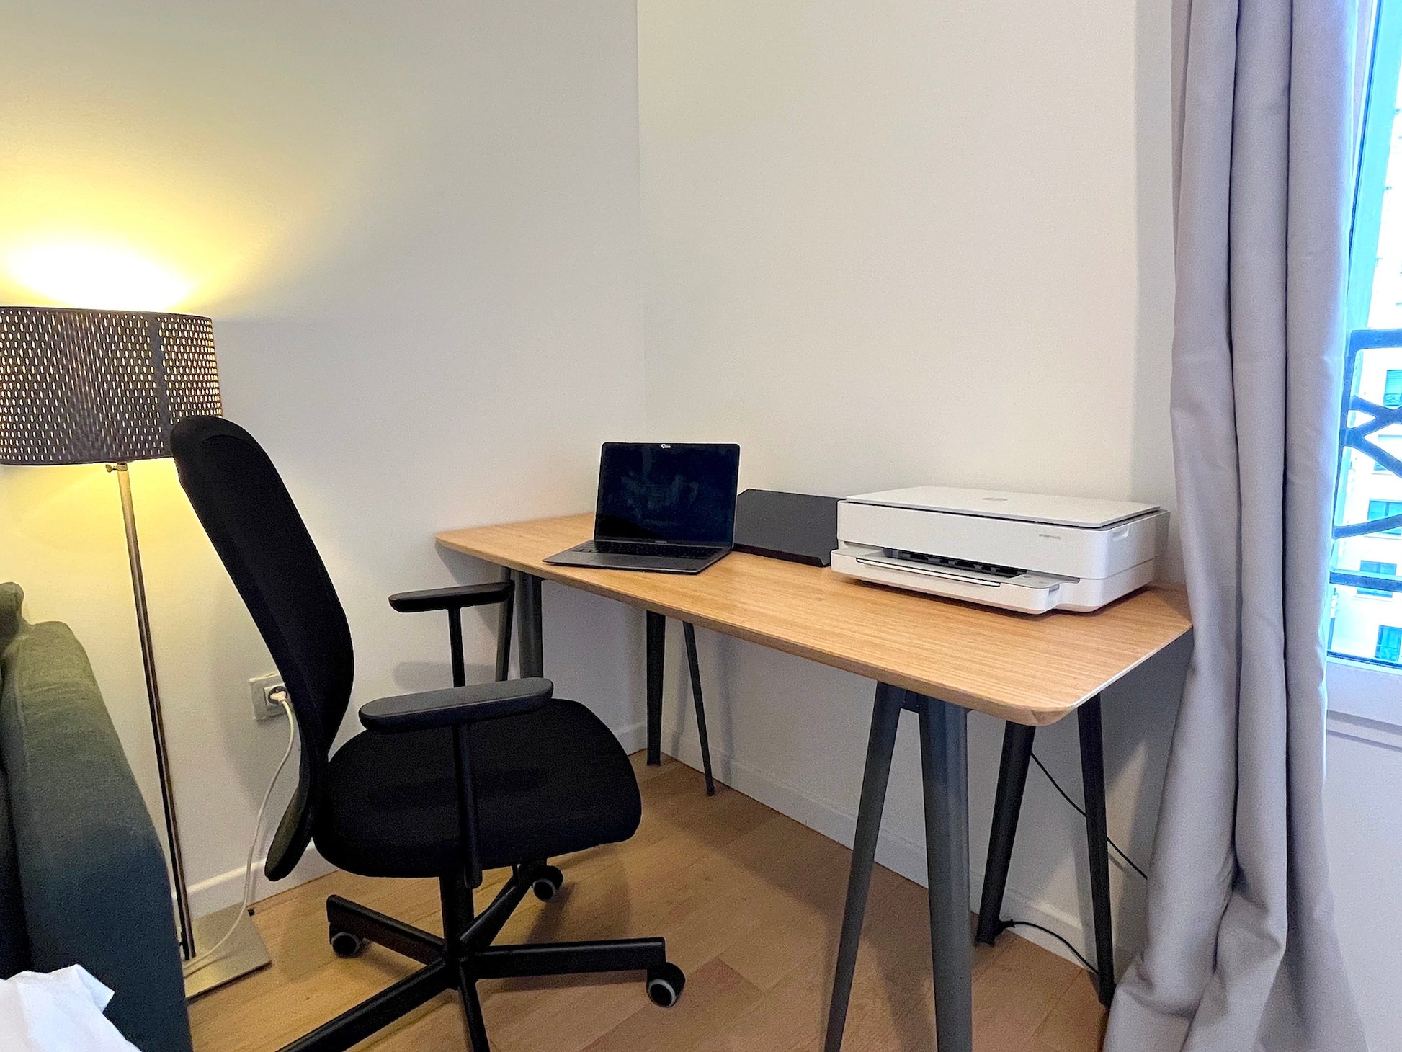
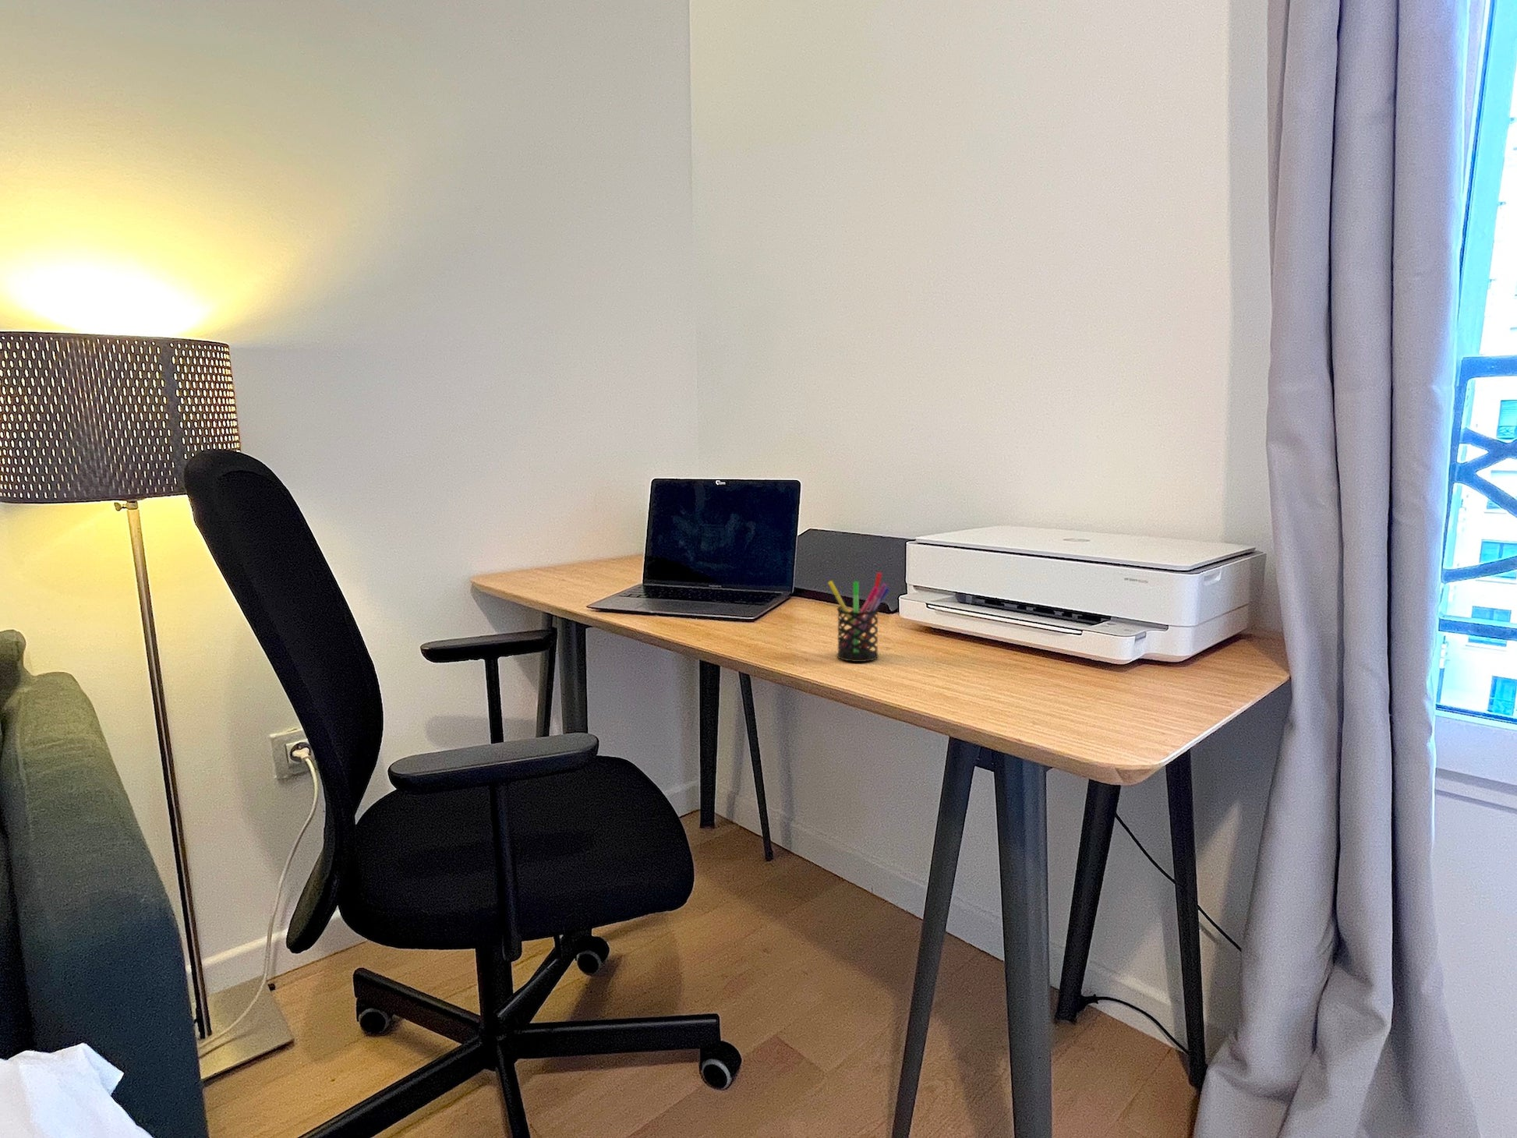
+ pen holder [827,571,891,662]
